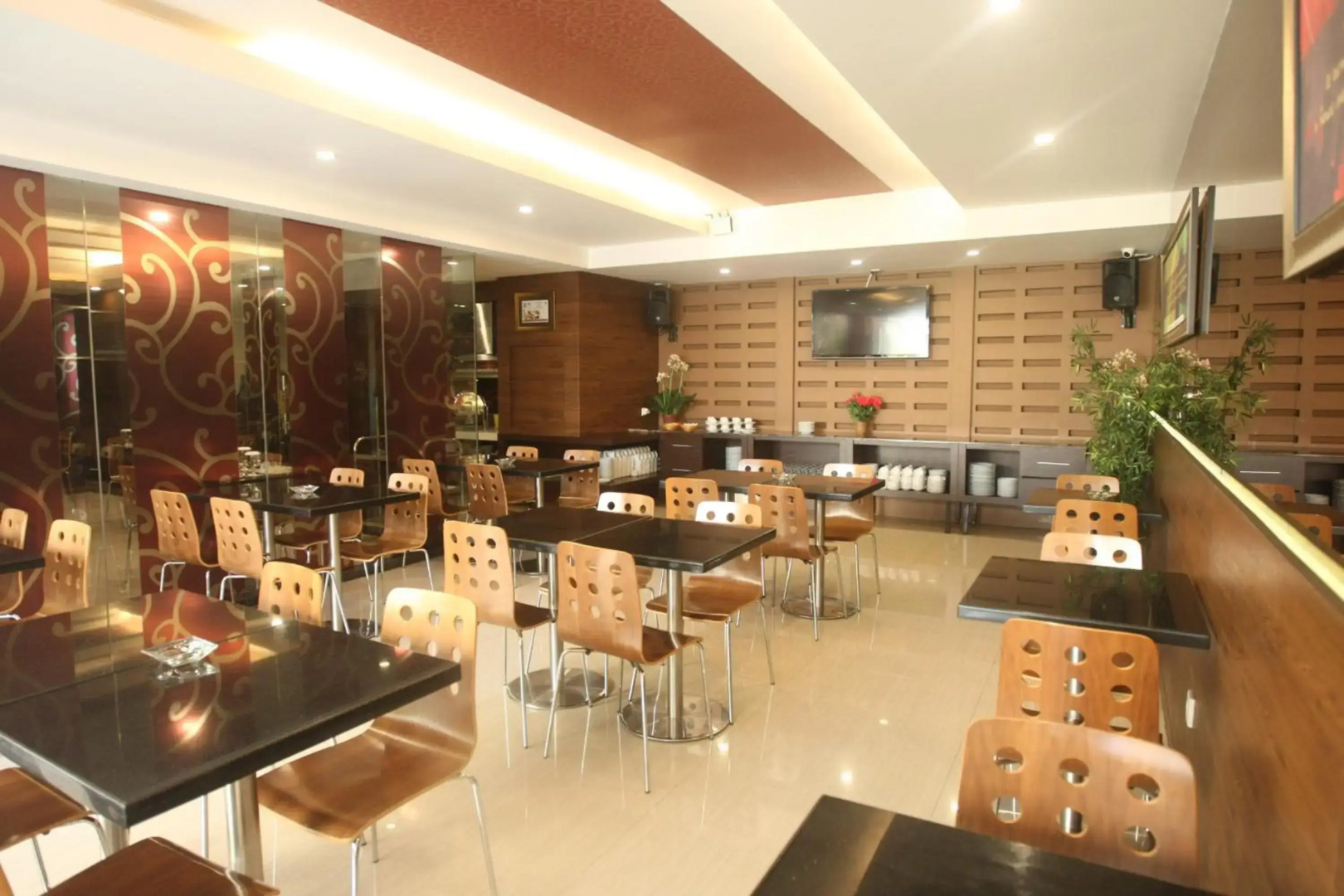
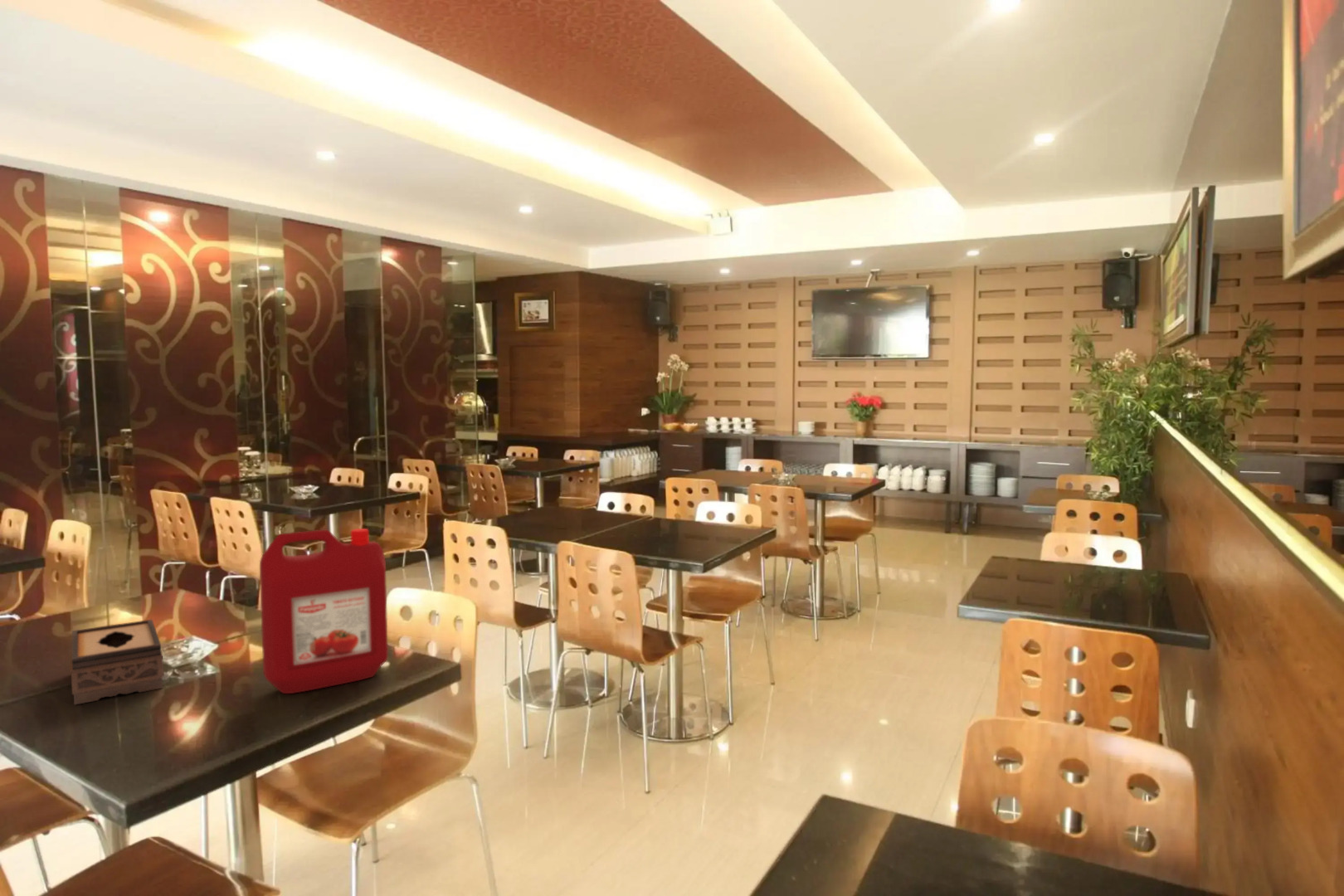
+ ketchup jug [259,528,389,694]
+ tissue box [71,619,164,705]
